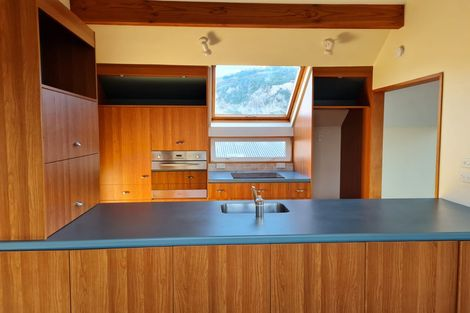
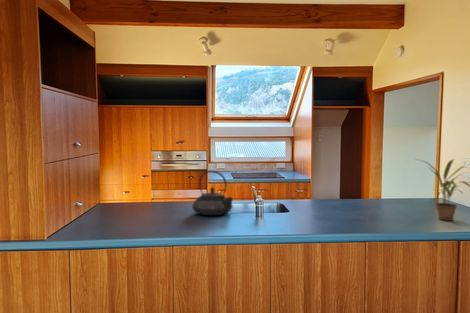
+ teapot [191,169,234,216]
+ potted plant [414,158,470,222]
